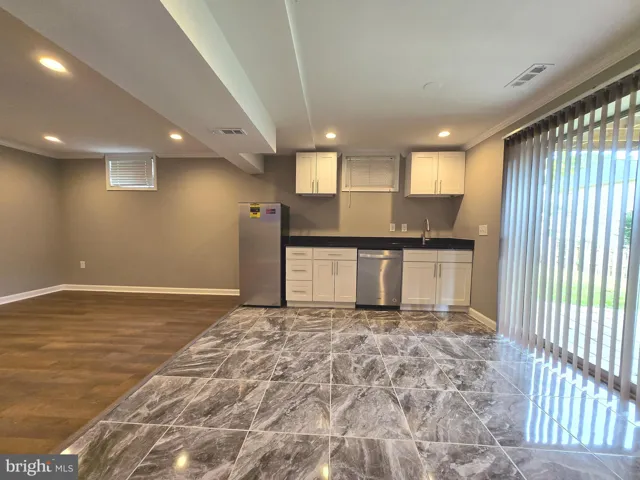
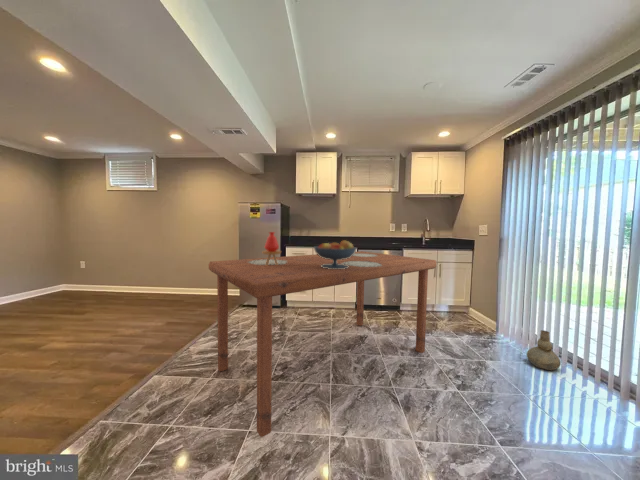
+ vase [526,329,562,372]
+ table [208,250,437,438]
+ fruit bowl [313,239,358,269]
+ vase [261,231,282,265]
